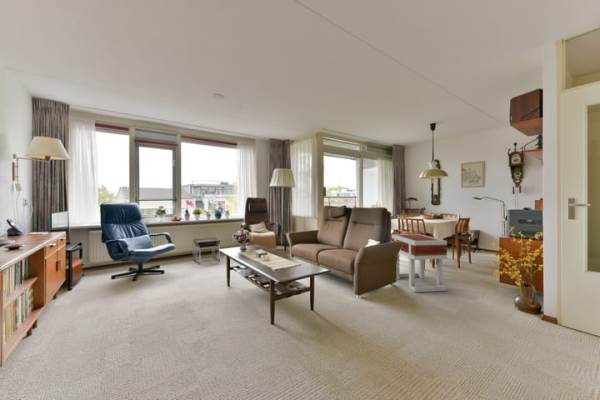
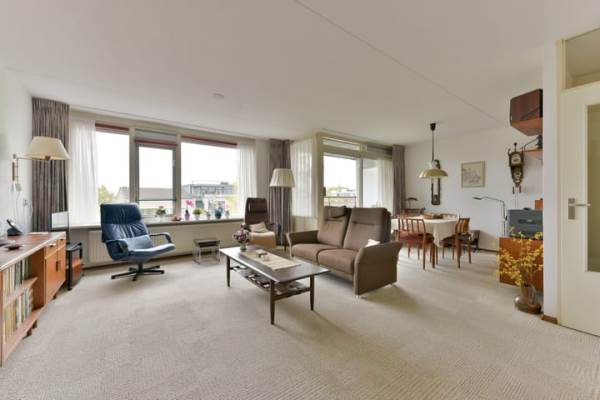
- side table [391,233,448,293]
